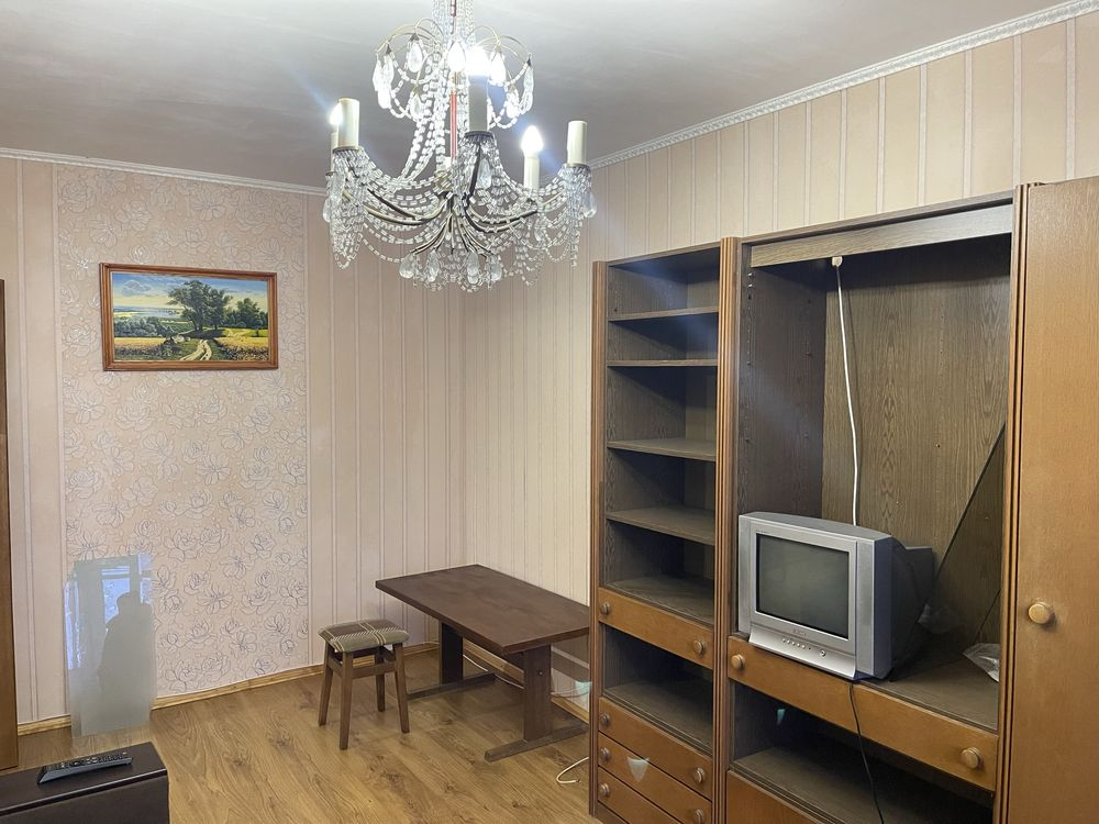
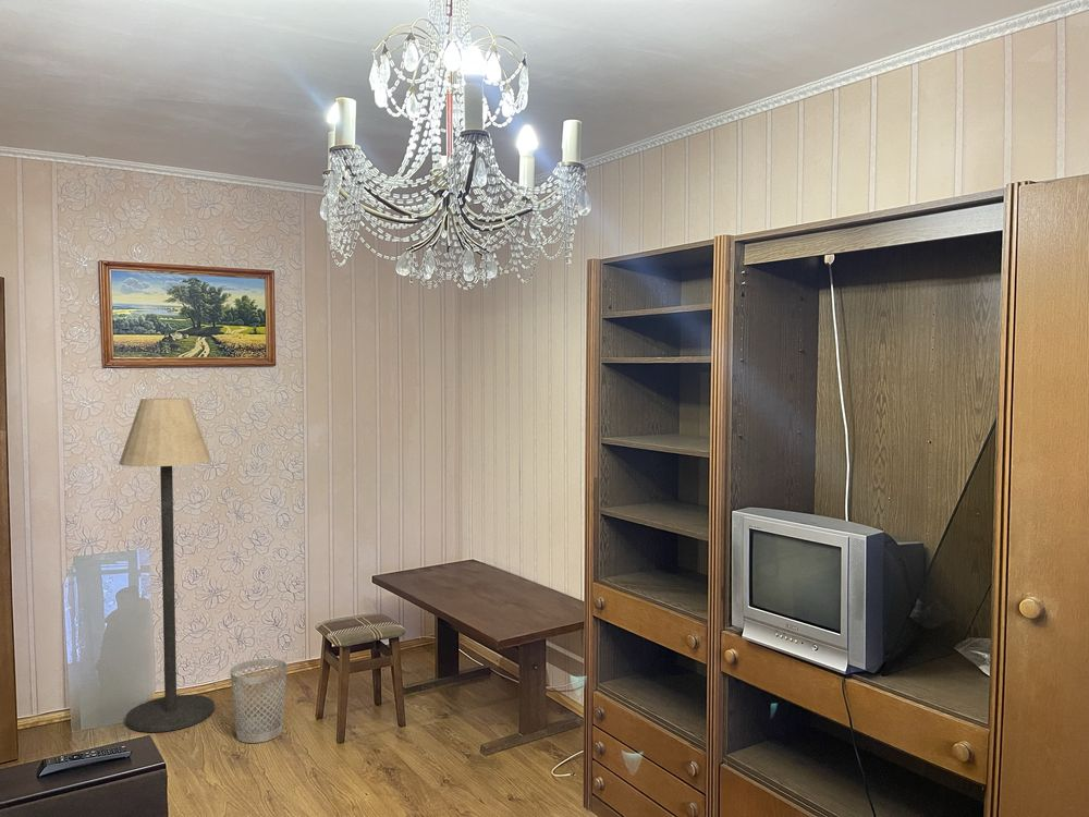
+ floor lamp [118,398,216,733]
+ wastebasket [229,658,289,744]
